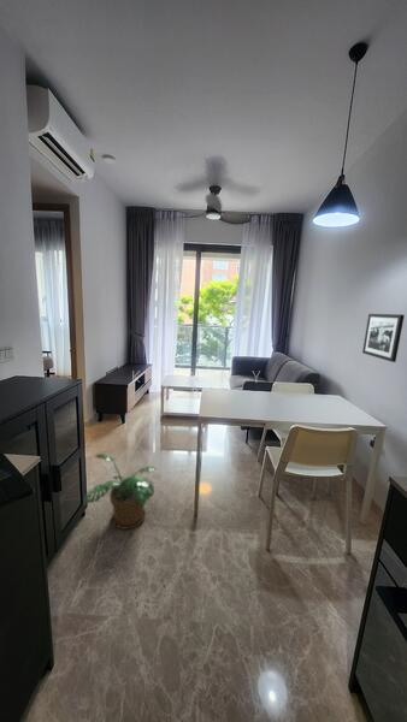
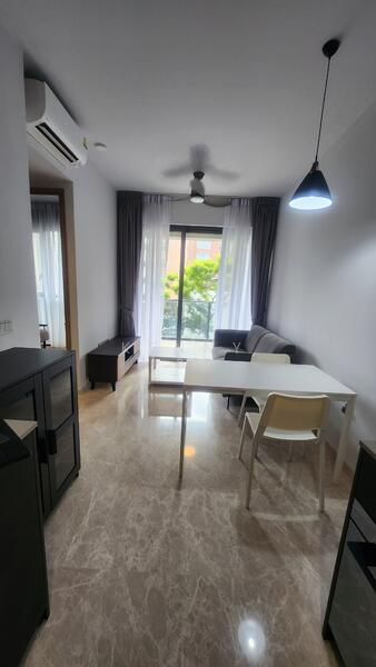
- potted plant [82,452,158,531]
- picture frame [361,313,406,363]
